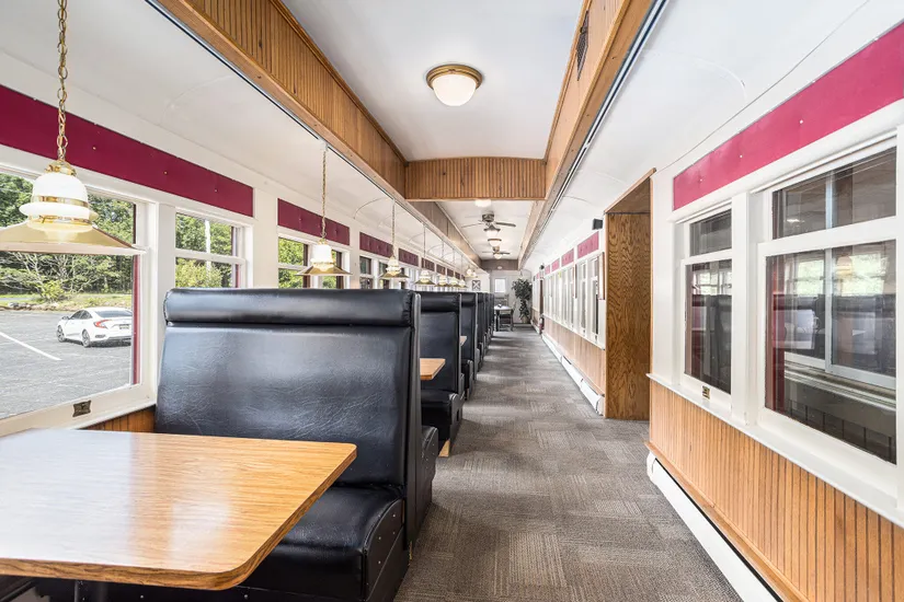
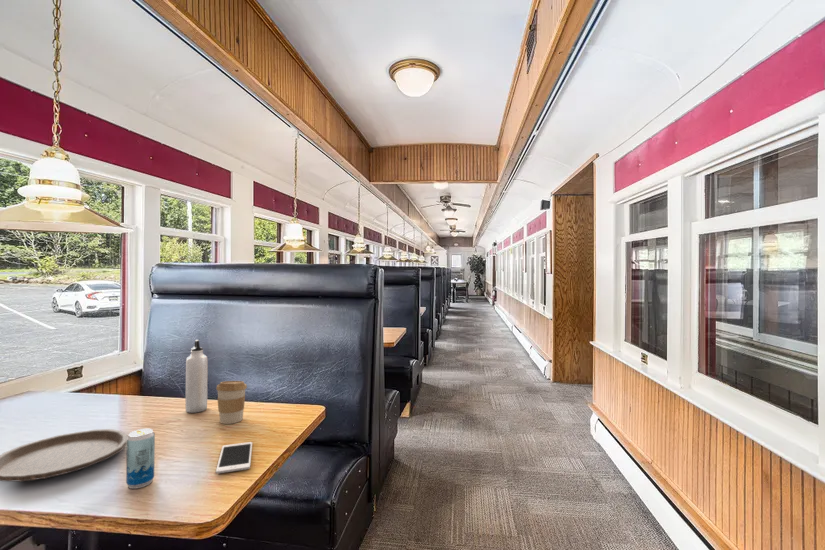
+ plate [0,428,129,482]
+ cell phone [215,441,253,474]
+ coffee cup [215,380,248,425]
+ beverage can [125,428,156,490]
+ water bottle [184,339,209,414]
